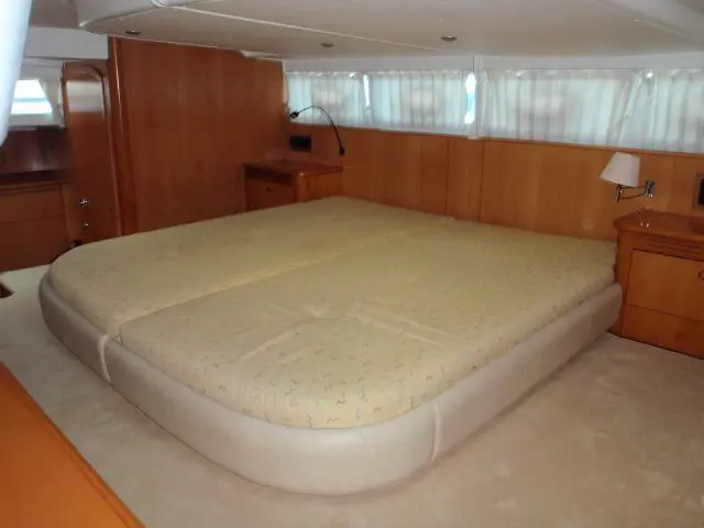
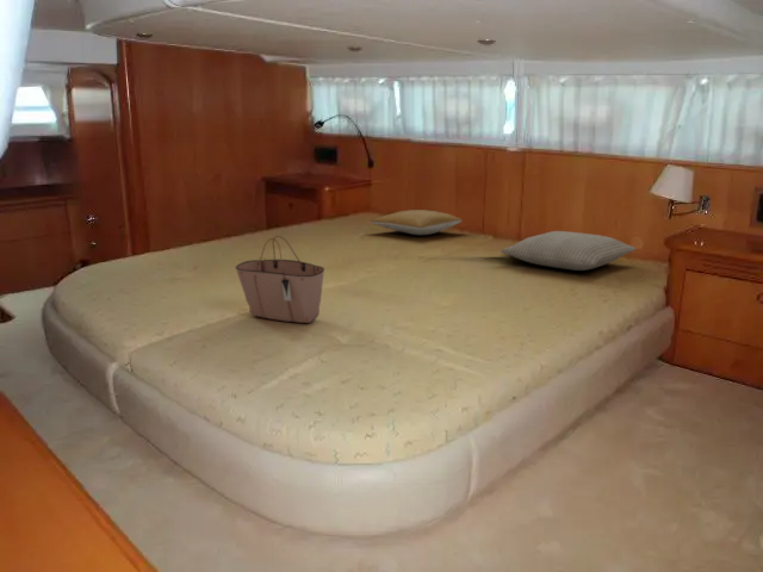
+ pillow [500,230,637,272]
+ pillow [370,209,464,236]
+ tote bag [235,235,325,324]
